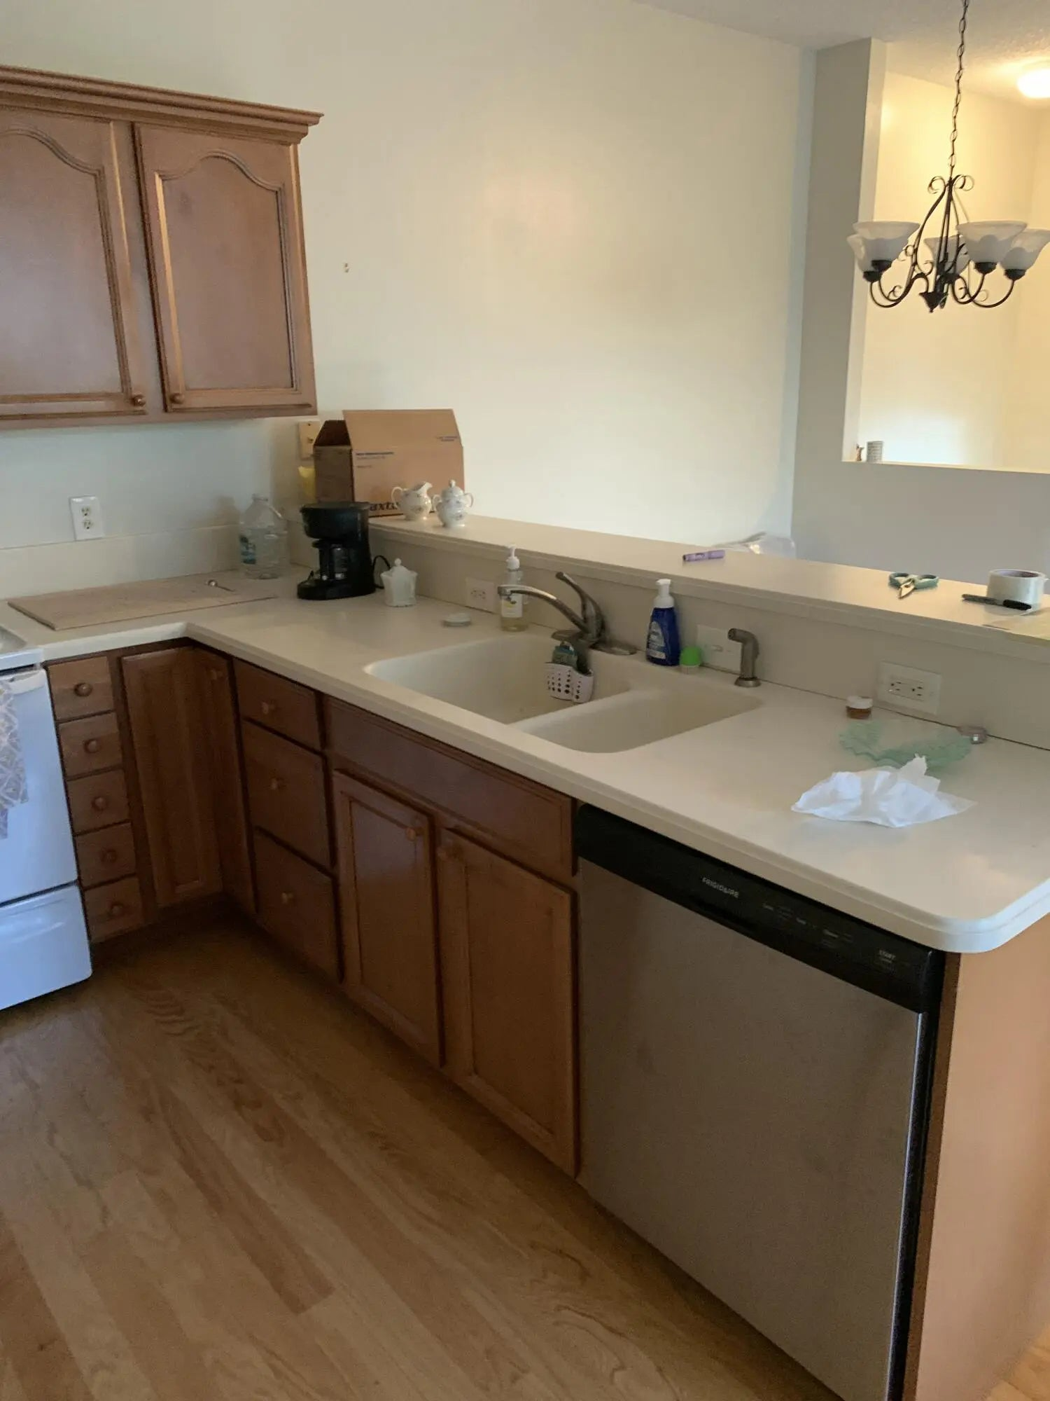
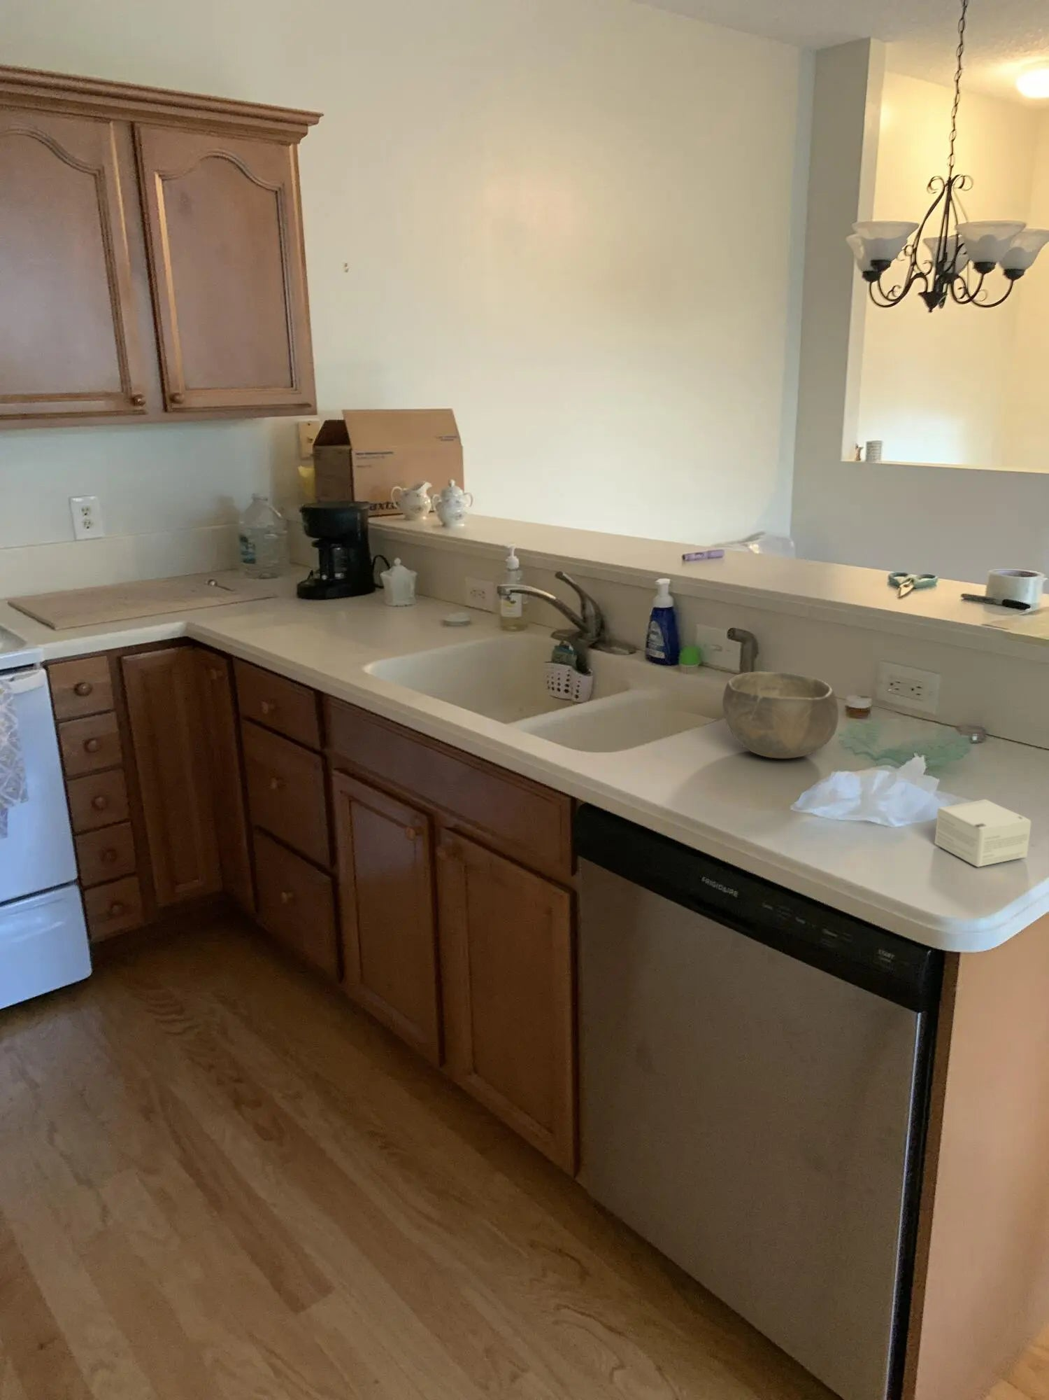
+ small box [933,799,1032,868]
+ bowl [722,670,840,758]
